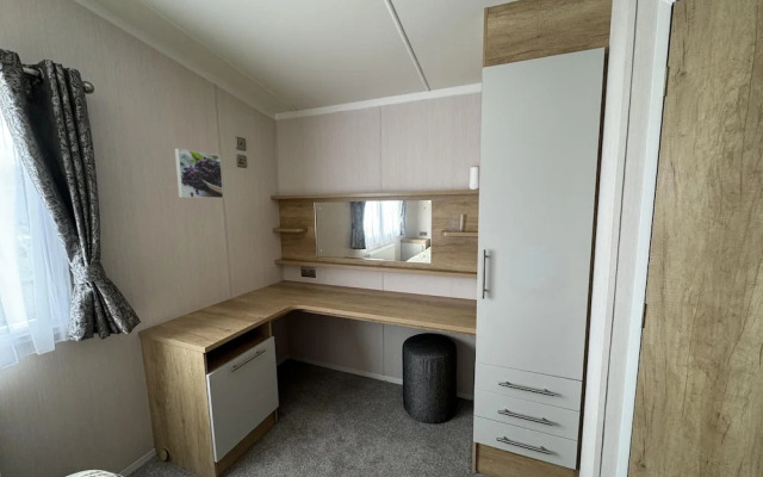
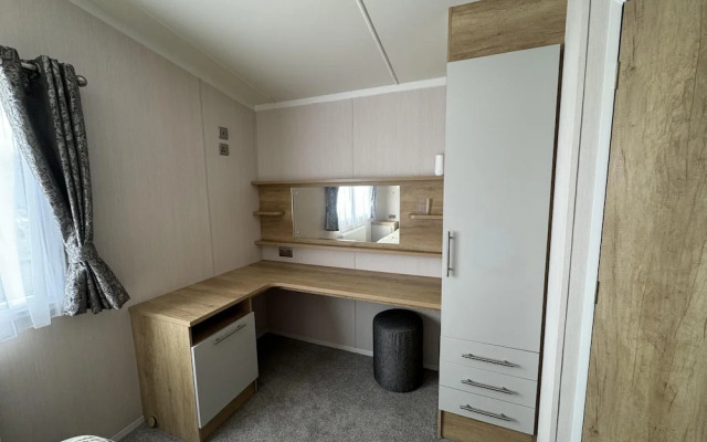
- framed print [174,147,224,199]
